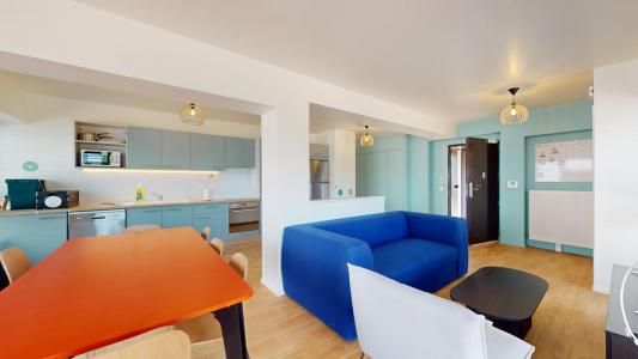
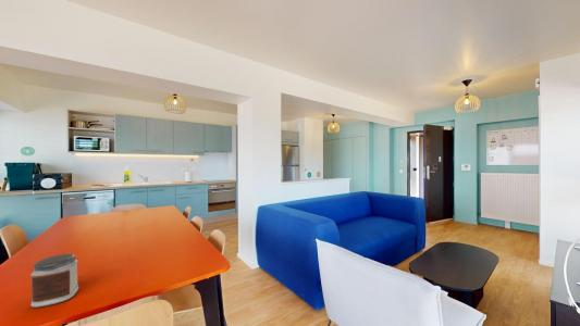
+ jar [29,253,79,309]
